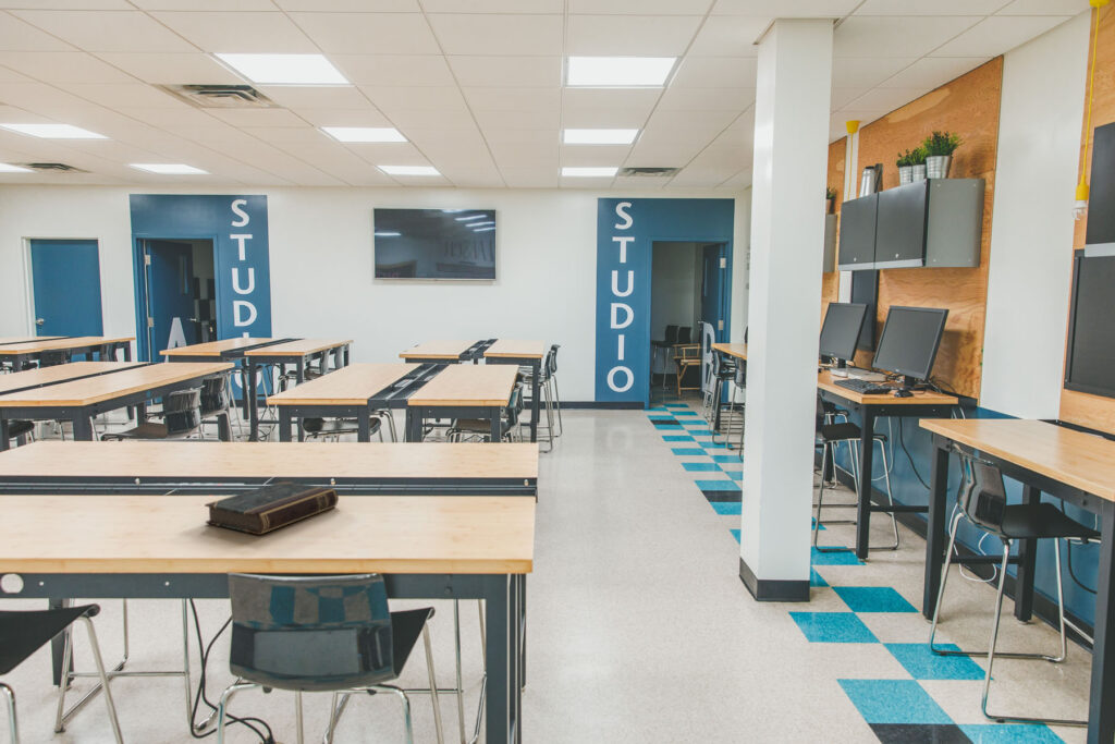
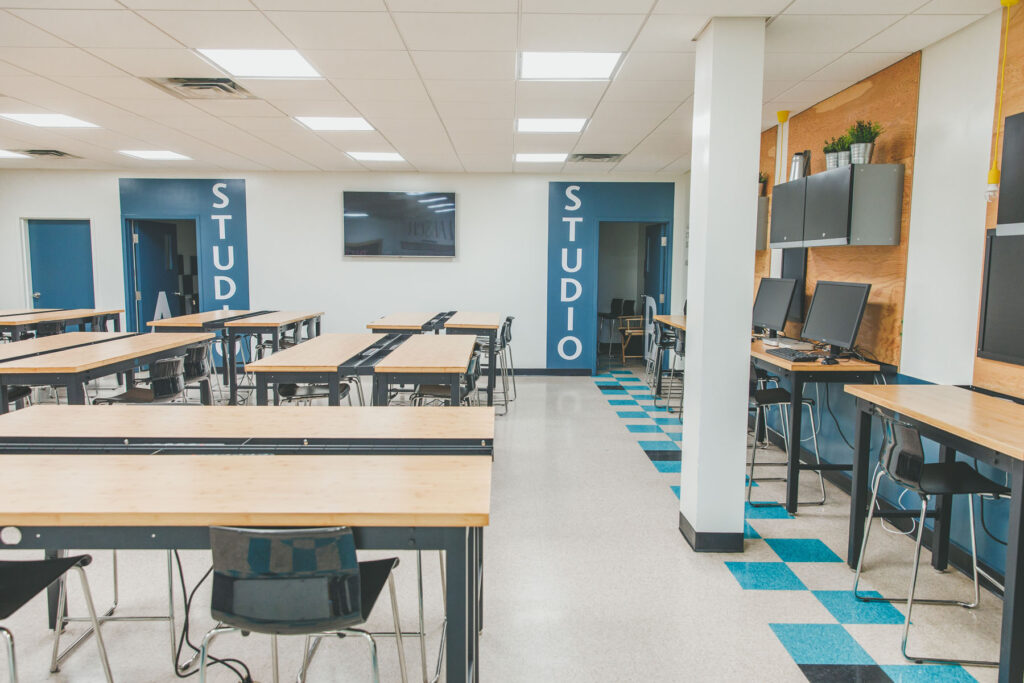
- book [204,480,340,536]
